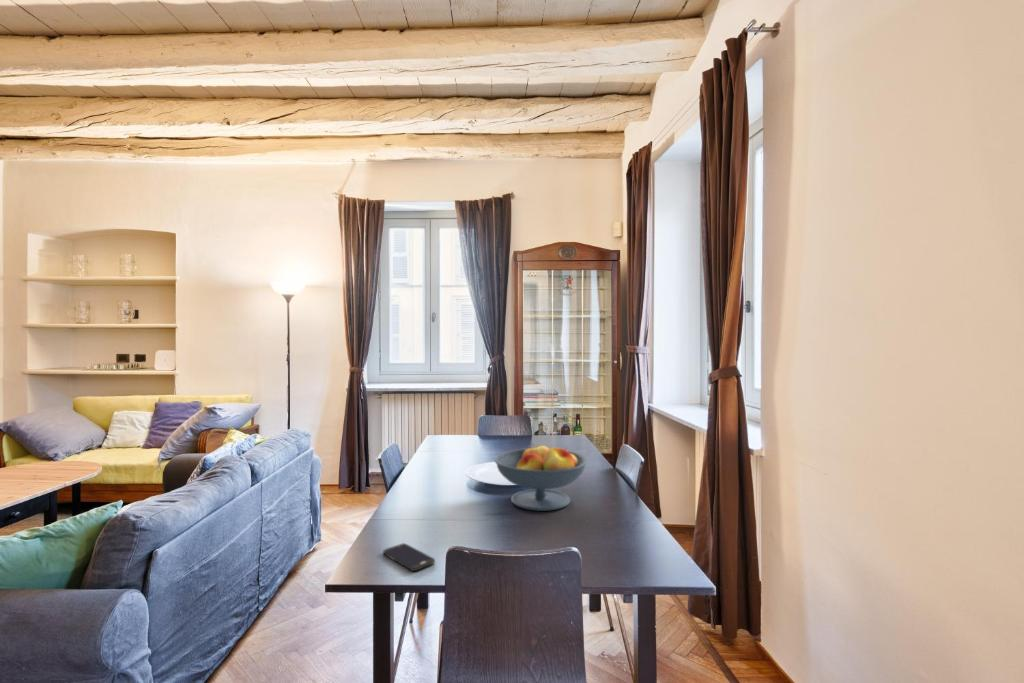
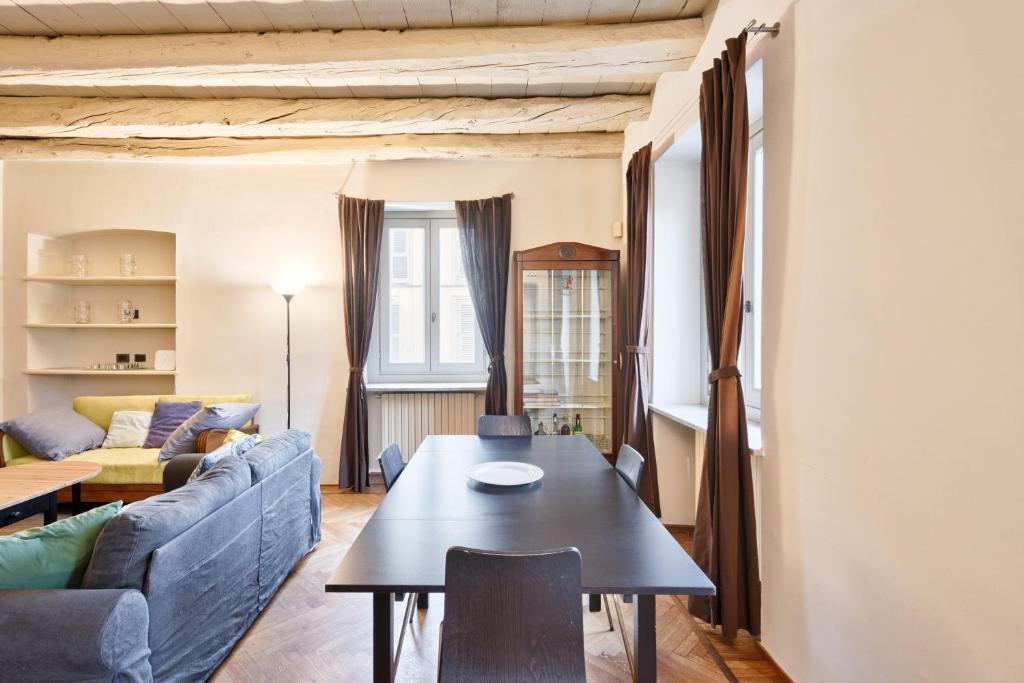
- smartphone [382,543,436,572]
- fruit bowl [494,442,588,512]
